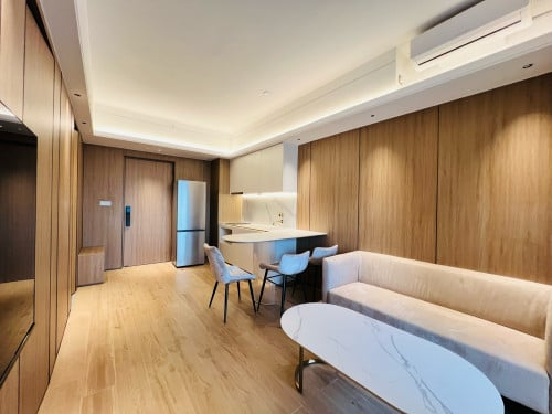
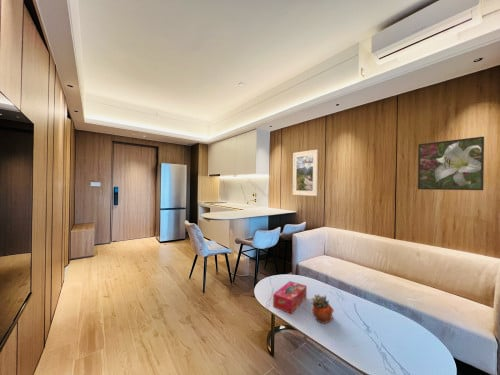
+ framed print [417,136,485,191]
+ tissue box [272,280,308,315]
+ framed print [292,149,319,197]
+ succulent planter [310,293,335,325]
